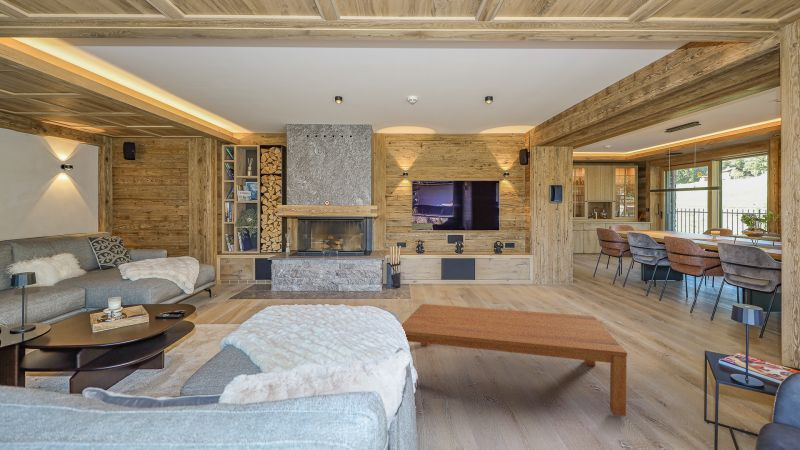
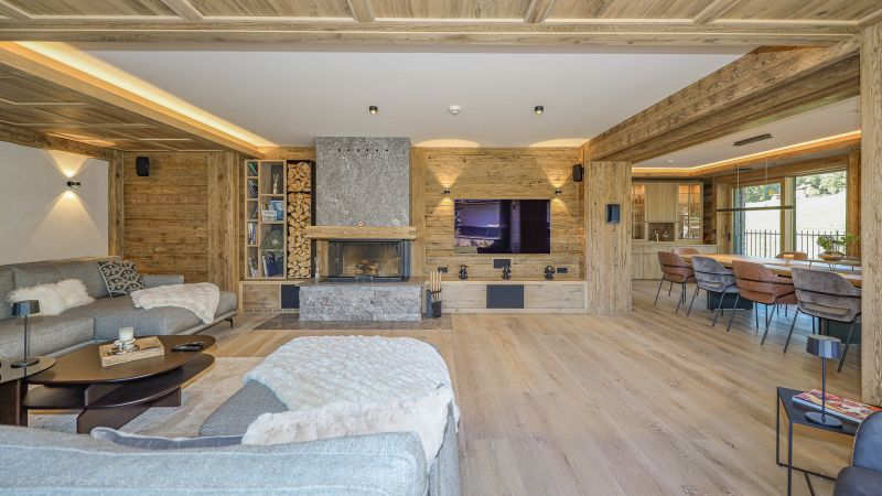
- coffee table [401,303,628,417]
